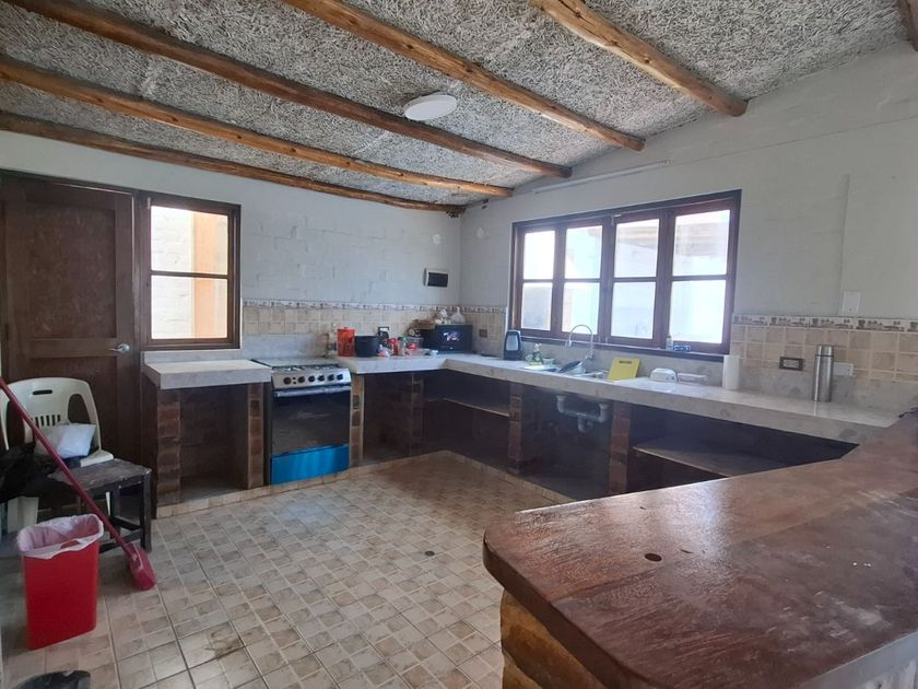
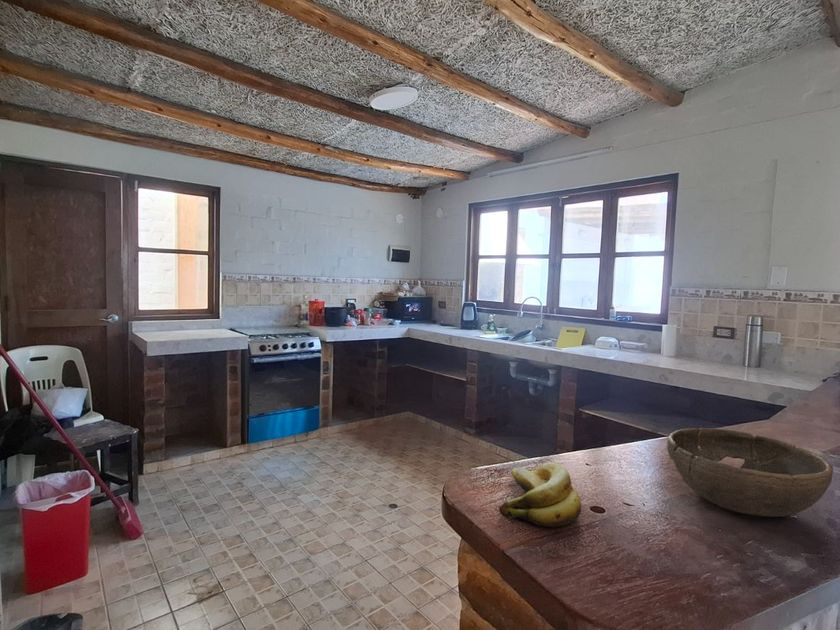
+ banana [498,461,582,528]
+ bowl [666,427,834,518]
